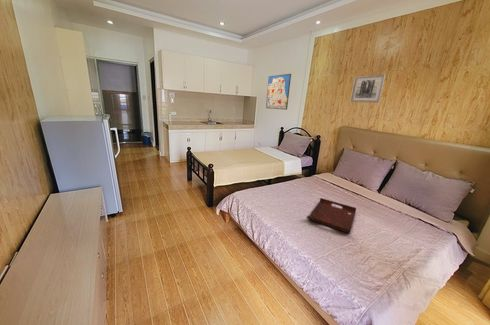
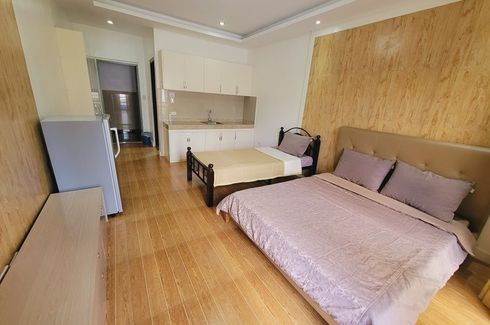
- wall art [265,73,292,111]
- serving tray [306,197,357,234]
- wall art [349,74,387,104]
